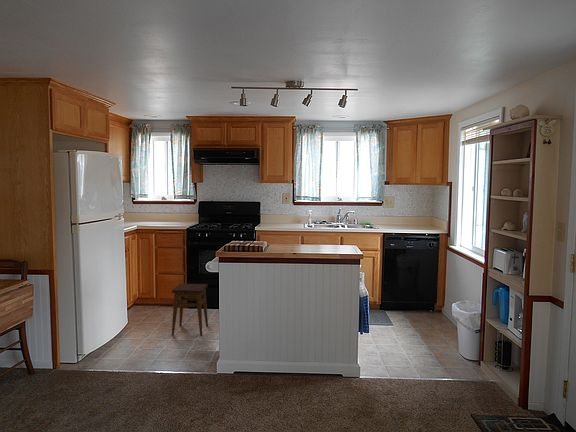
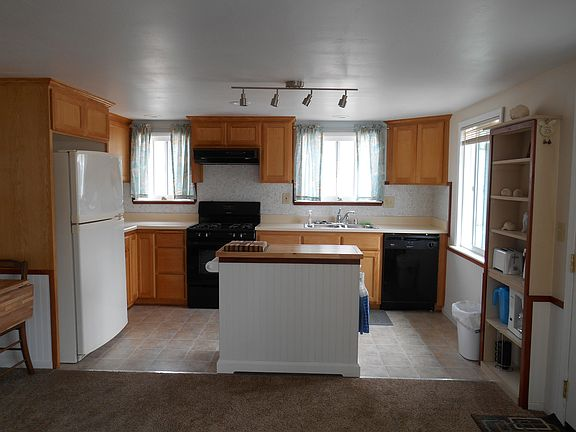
- stool [171,283,209,337]
